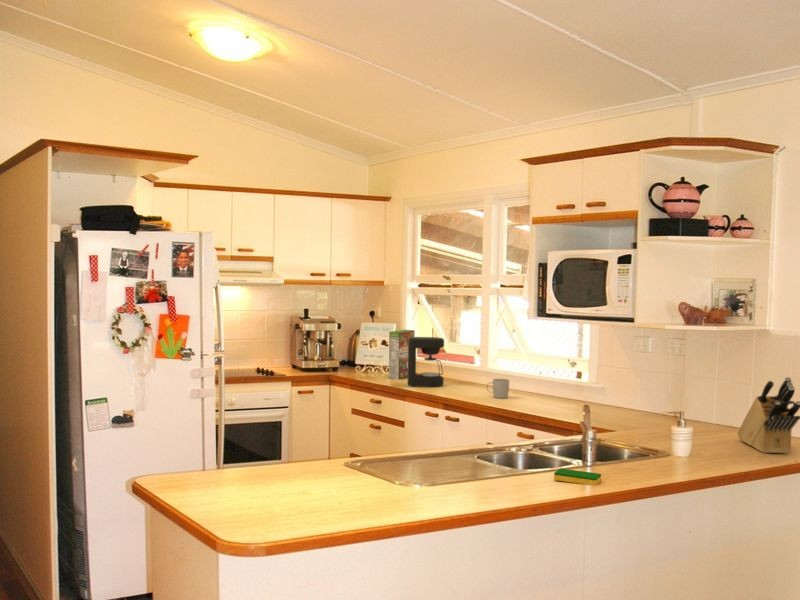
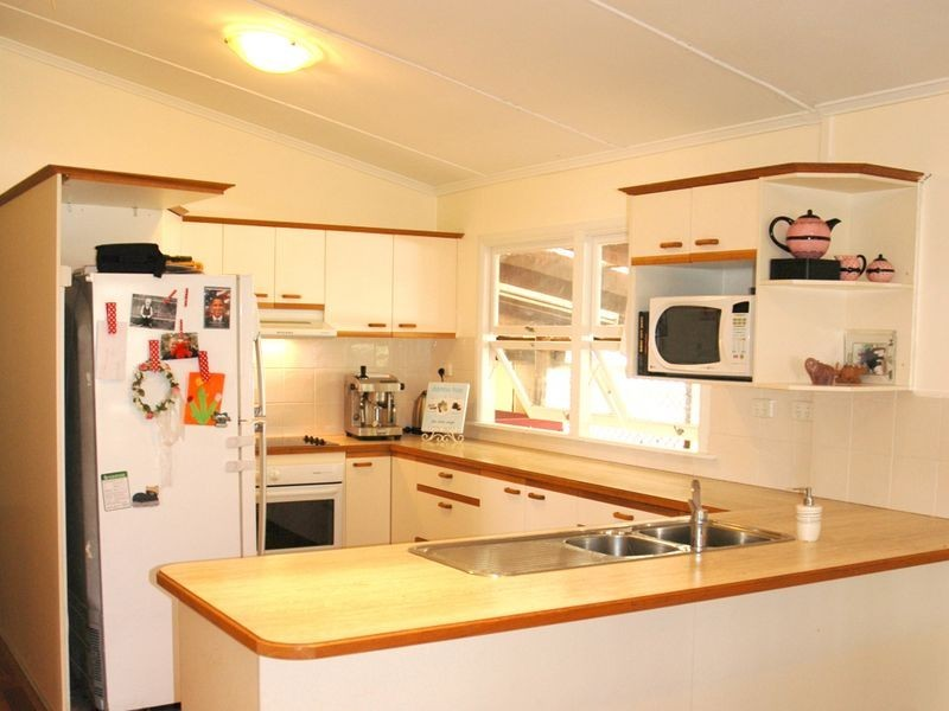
- coffee maker [407,336,445,388]
- cereal box [388,329,416,381]
- mug [485,378,510,399]
- knife block [737,376,800,454]
- dish sponge [553,468,602,486]
